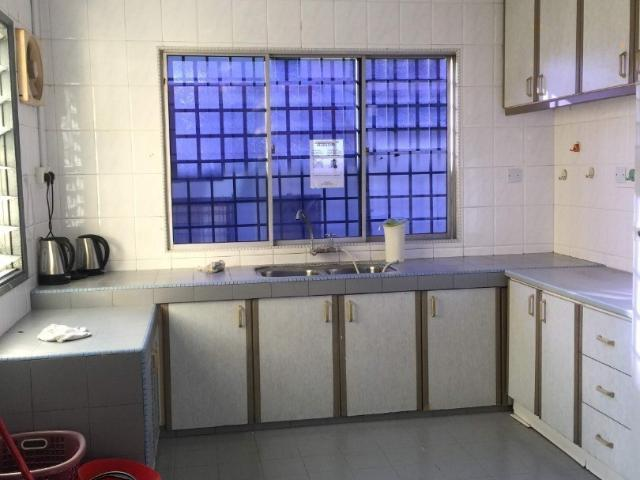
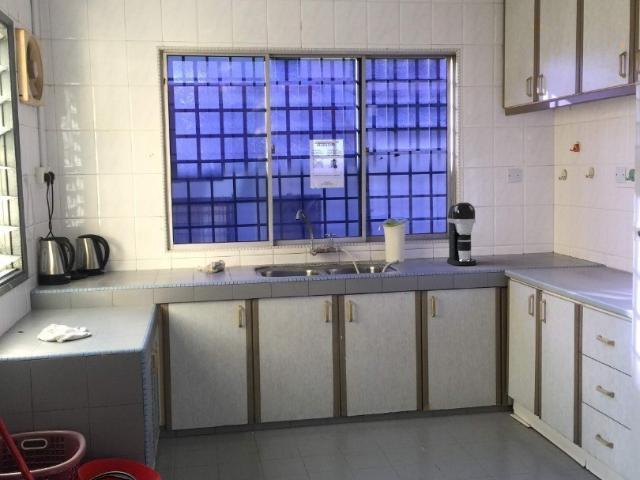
+ coffee maker [446,201,477,266]
